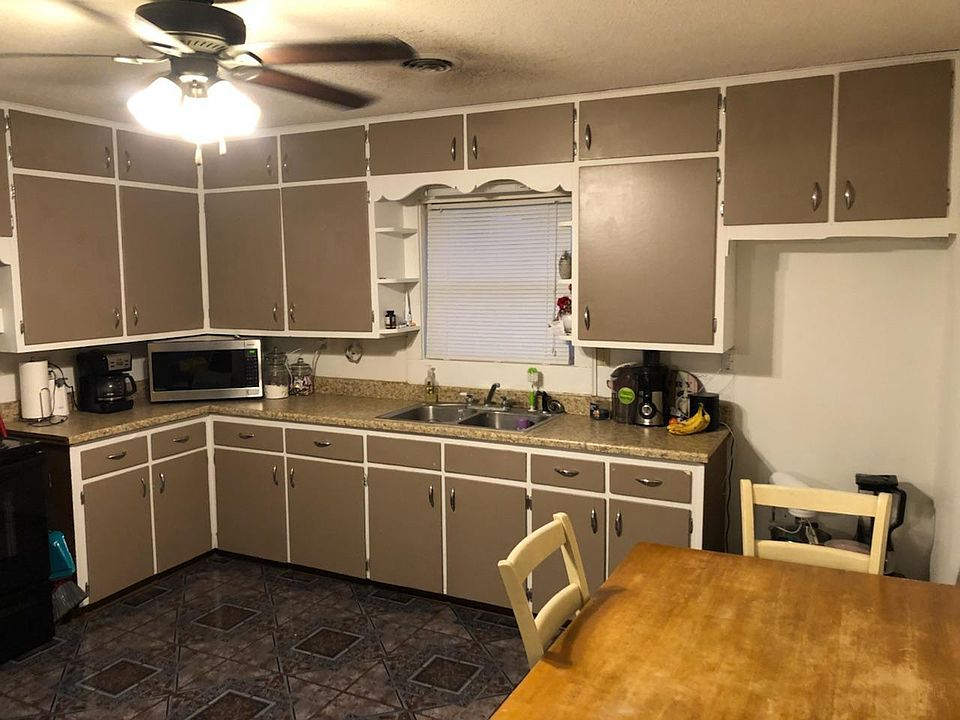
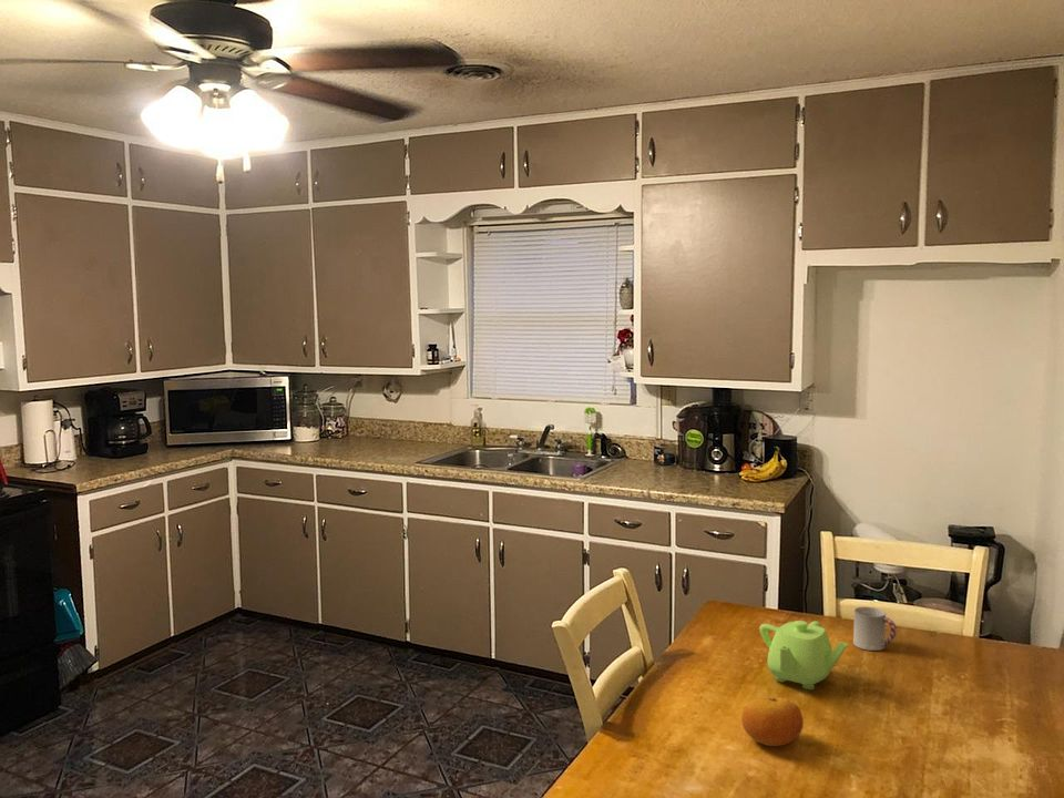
+ teapot [758,620,849,690]
+ fruit [740,695,805,747]
+ cup [852,606,898,652]
